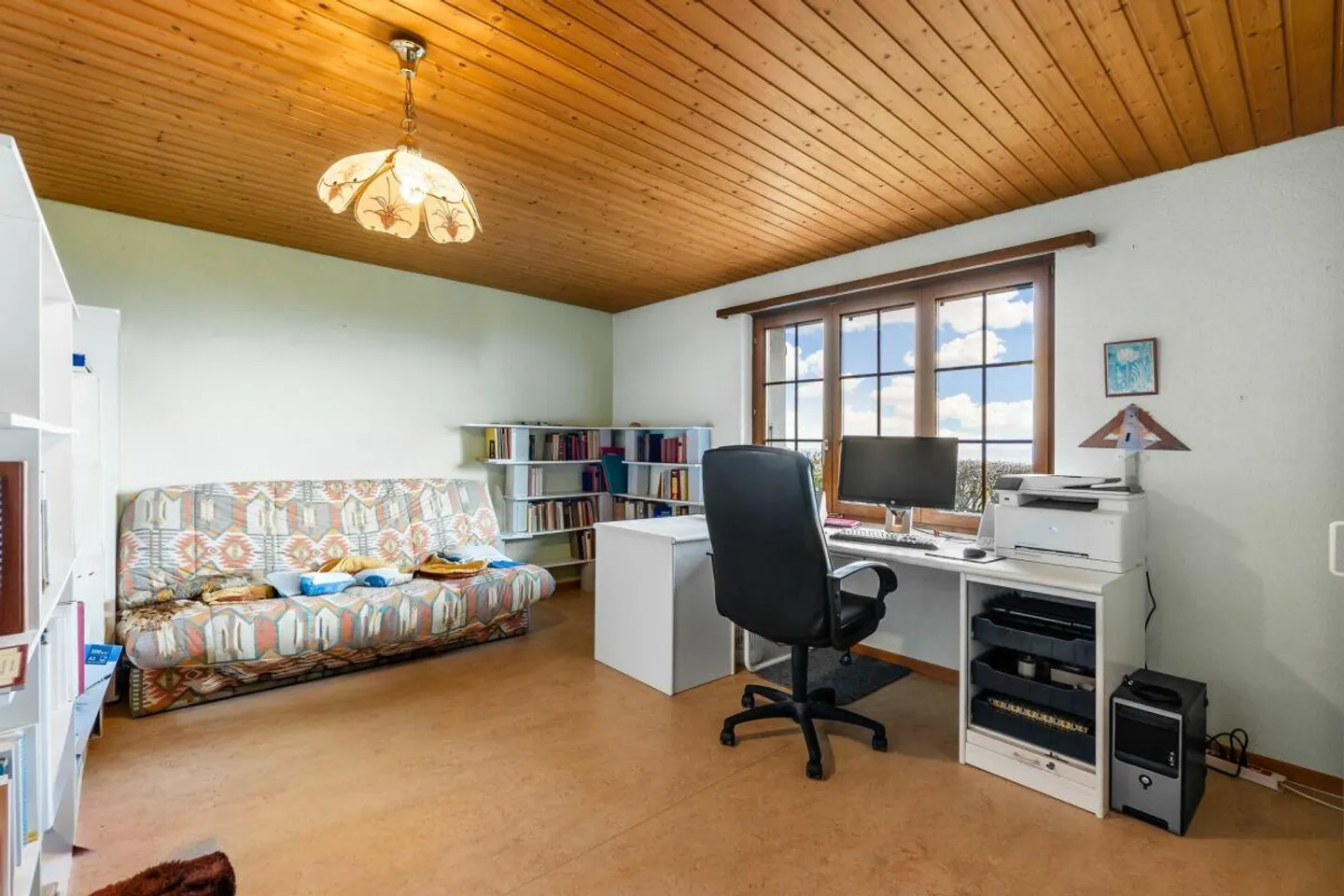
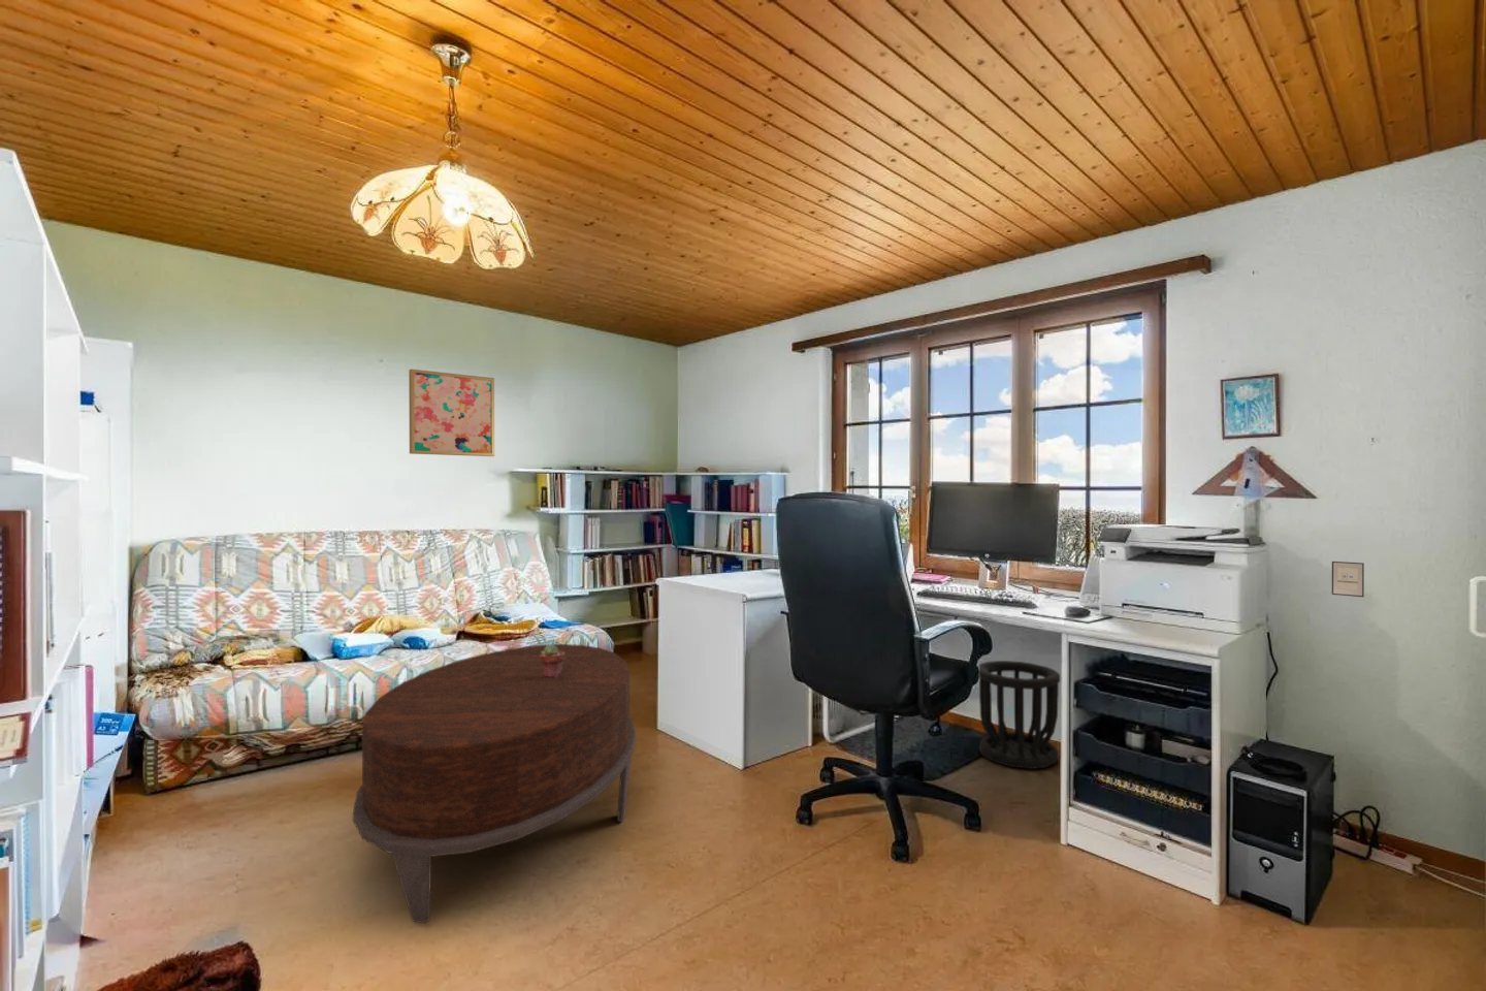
+ wastebasket [977,659,1060,770]
+ wall art [408,368,495,457]
+ coffee table [352,643,637,925]
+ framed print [1331,561,1365,597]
+ potted succulent [541,643,565,677]
